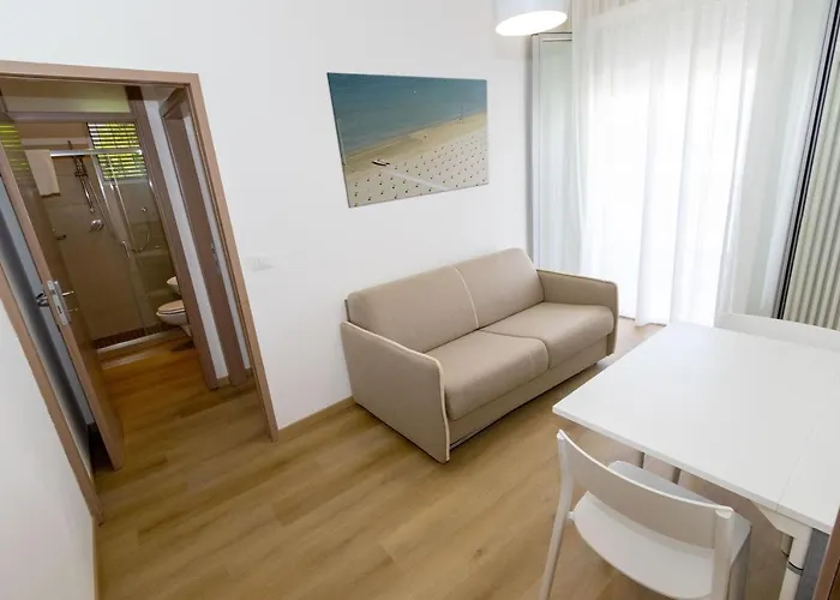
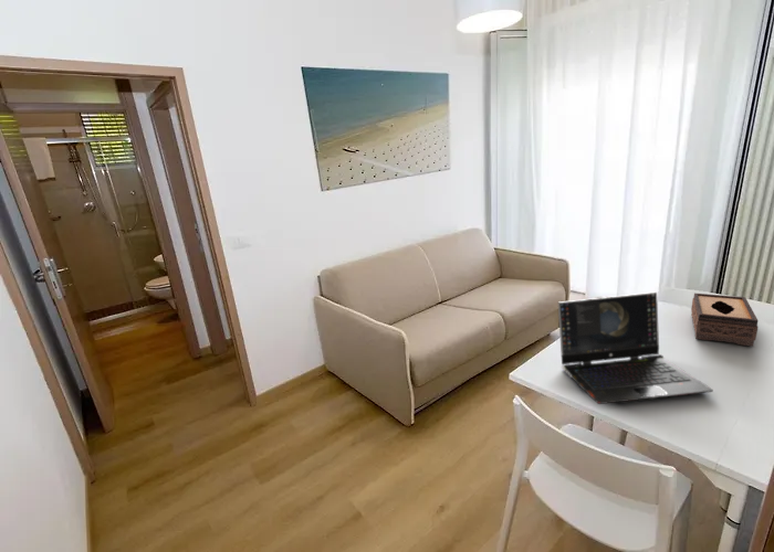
+ tissue box [690,293,760,348]
+ laptop computer [557,291,714,405]
